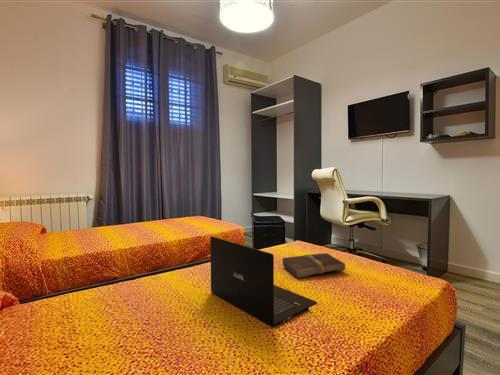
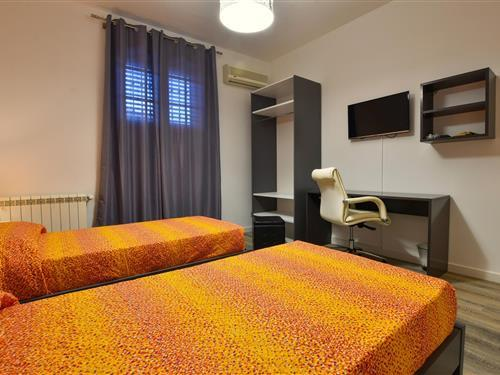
- book [281,252,346,279]
- laptop [209,235,318,328]
